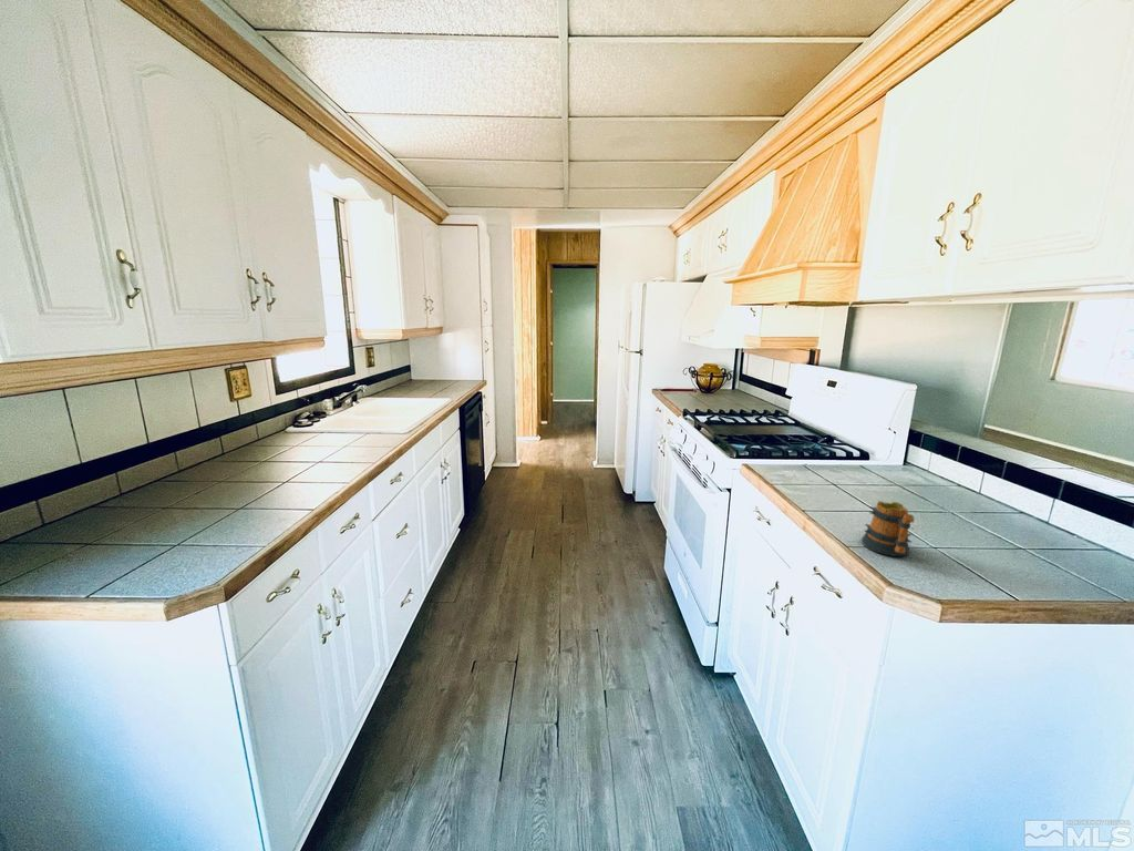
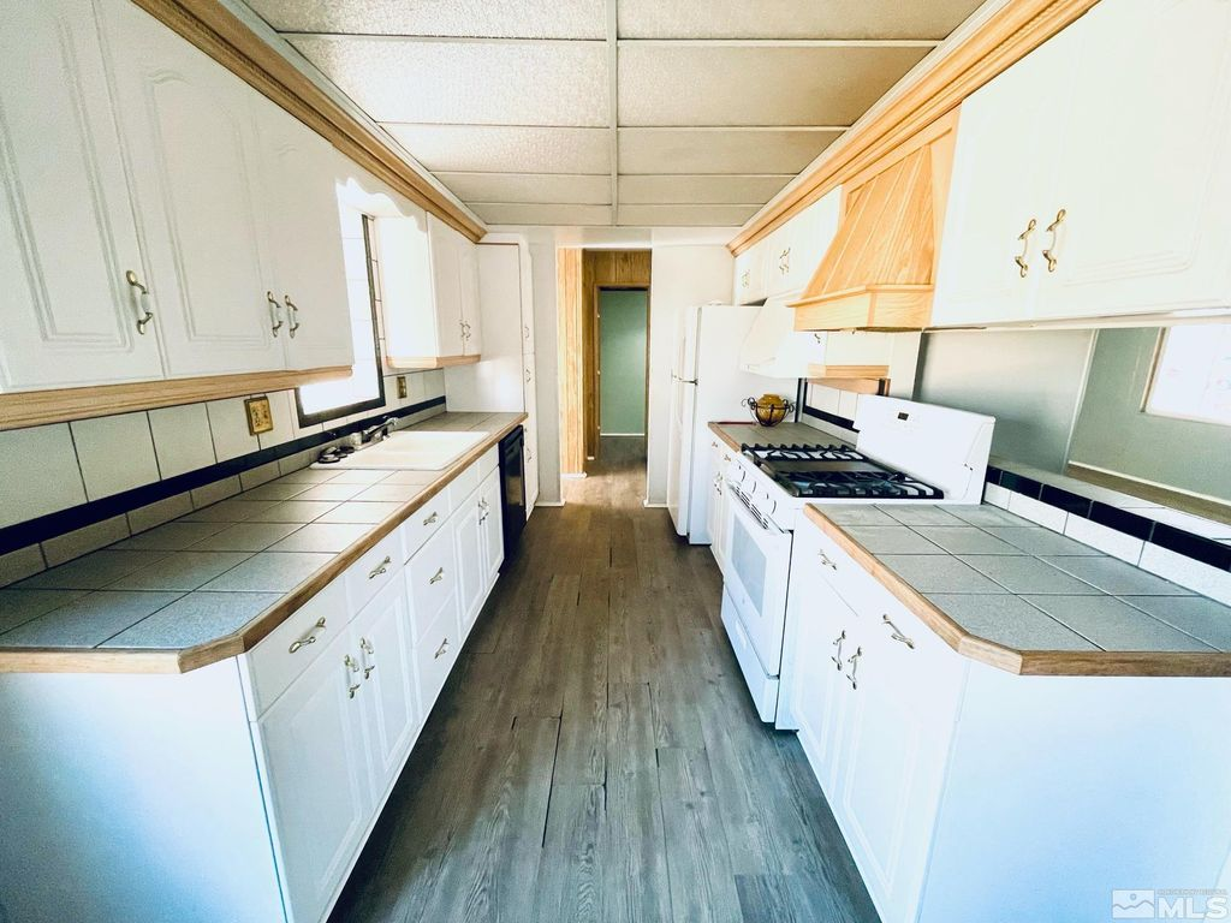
- mug [860,500,916,557]
